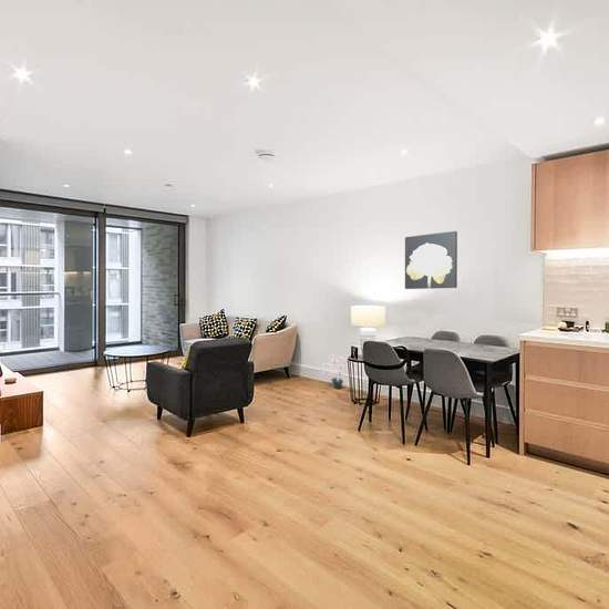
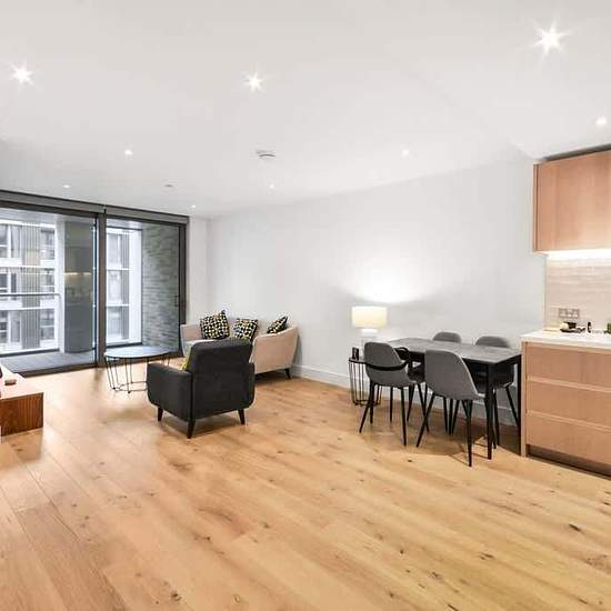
- potted plant [321,353,350,390]
- wall art [404,230,458,290]
